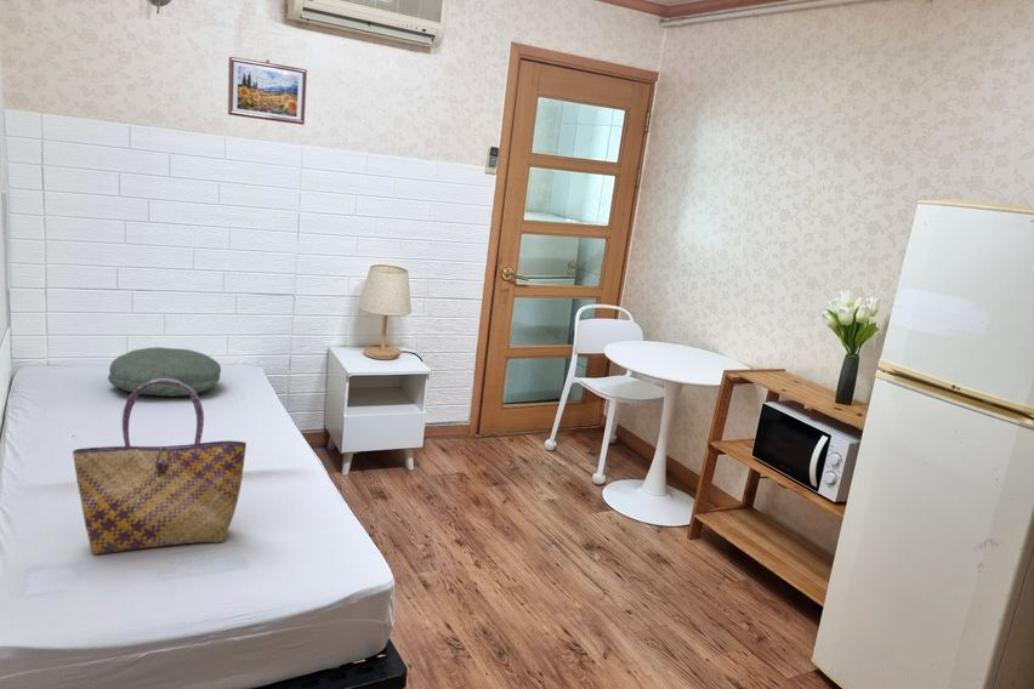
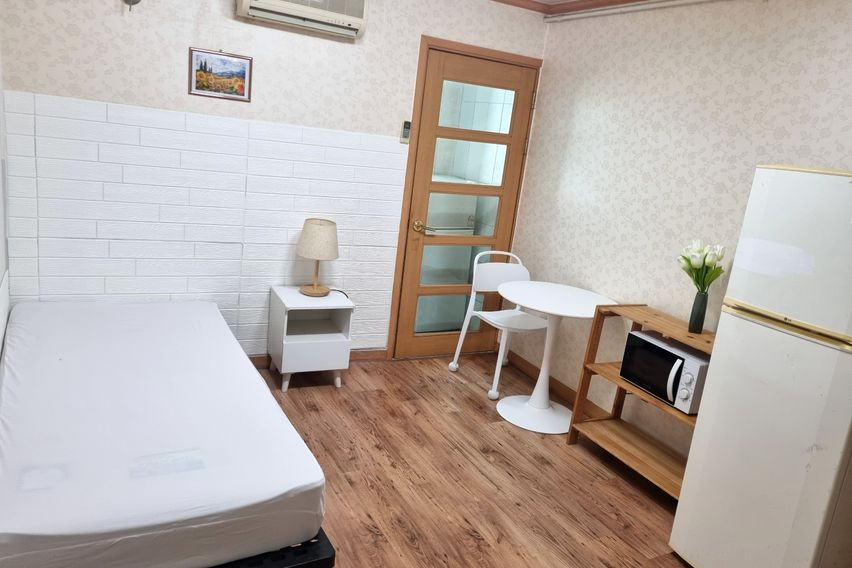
- pillow [107,346,222,398]
- tote bag [72,378,248,556]
